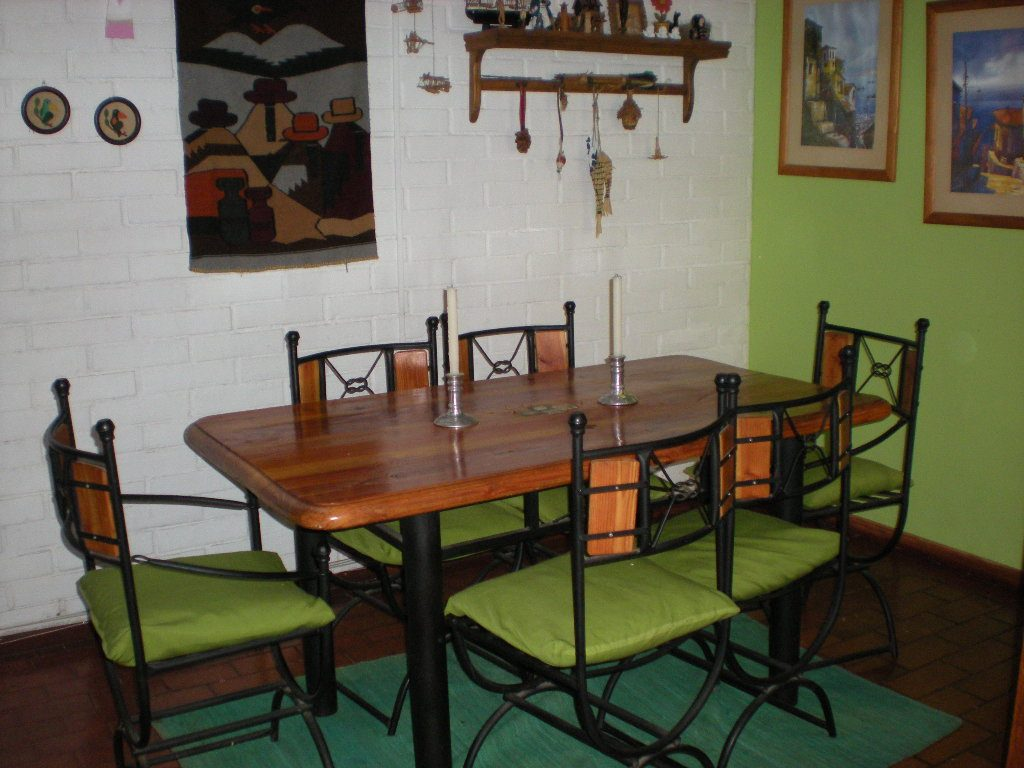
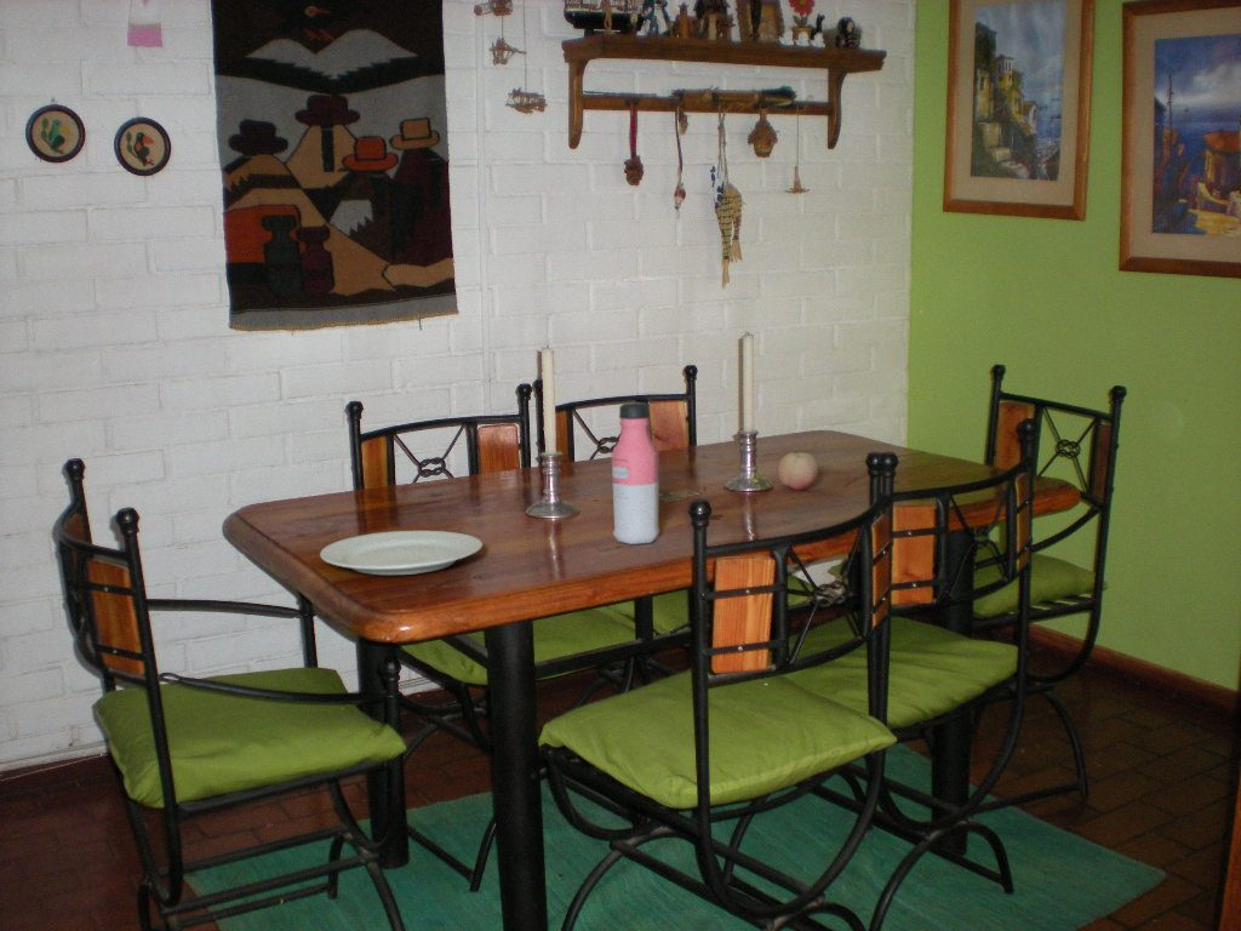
+ water bottle [610,401,660,546]
+ chinaware [319,530,484,576]
+ fruit [777,451,819,491]
